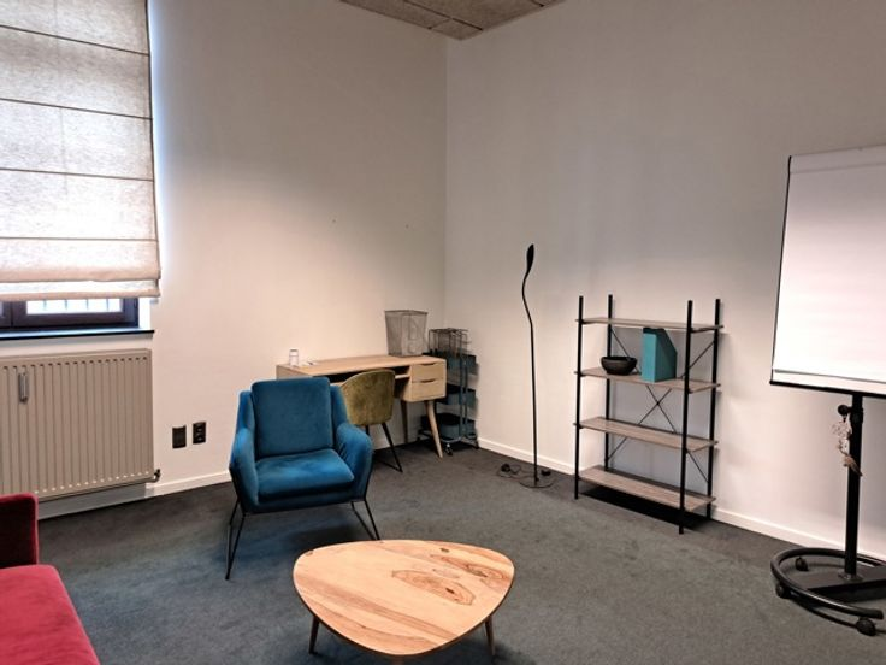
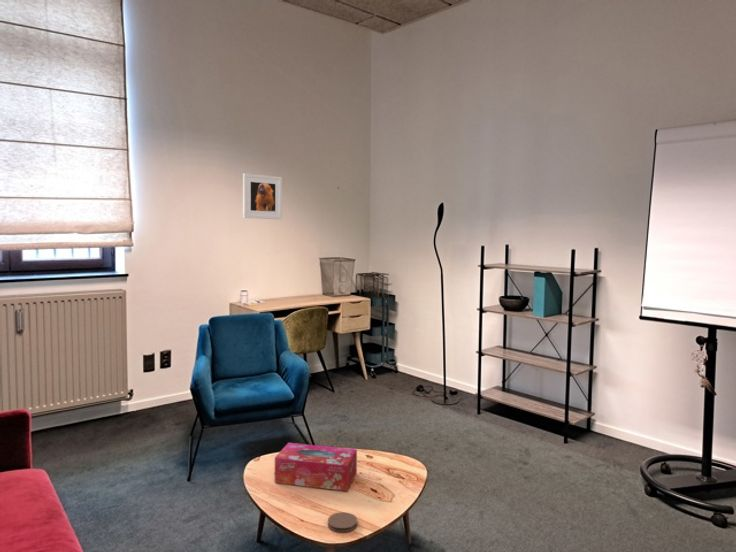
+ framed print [242,172,283,220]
+ coaster [327,511,358,533]
+ tissue box [274,442,358,492]
